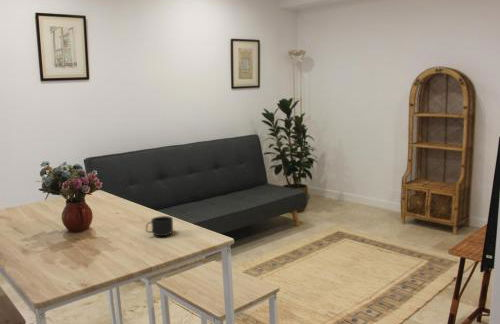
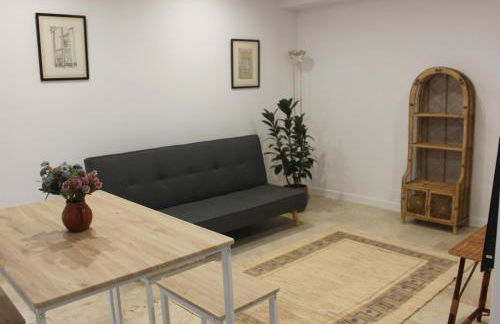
- mug [145,215,174,237]
